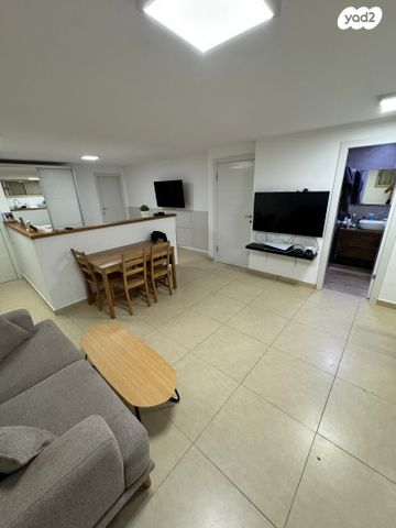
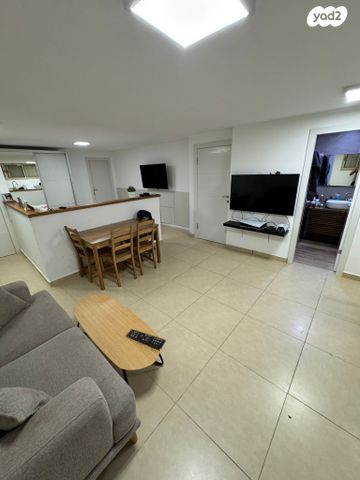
+ remote control [125,328,167,350]
